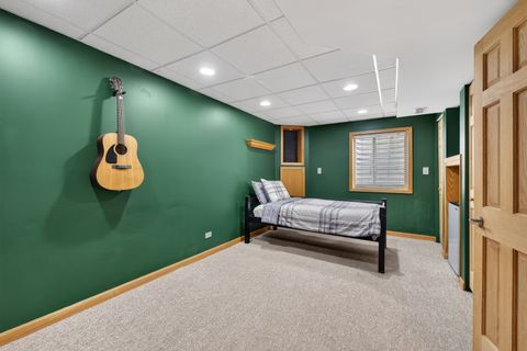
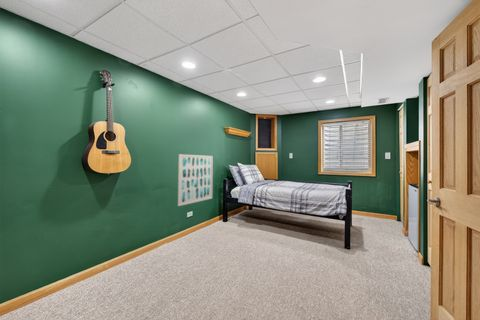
+ wall art [177,153,214,207]
